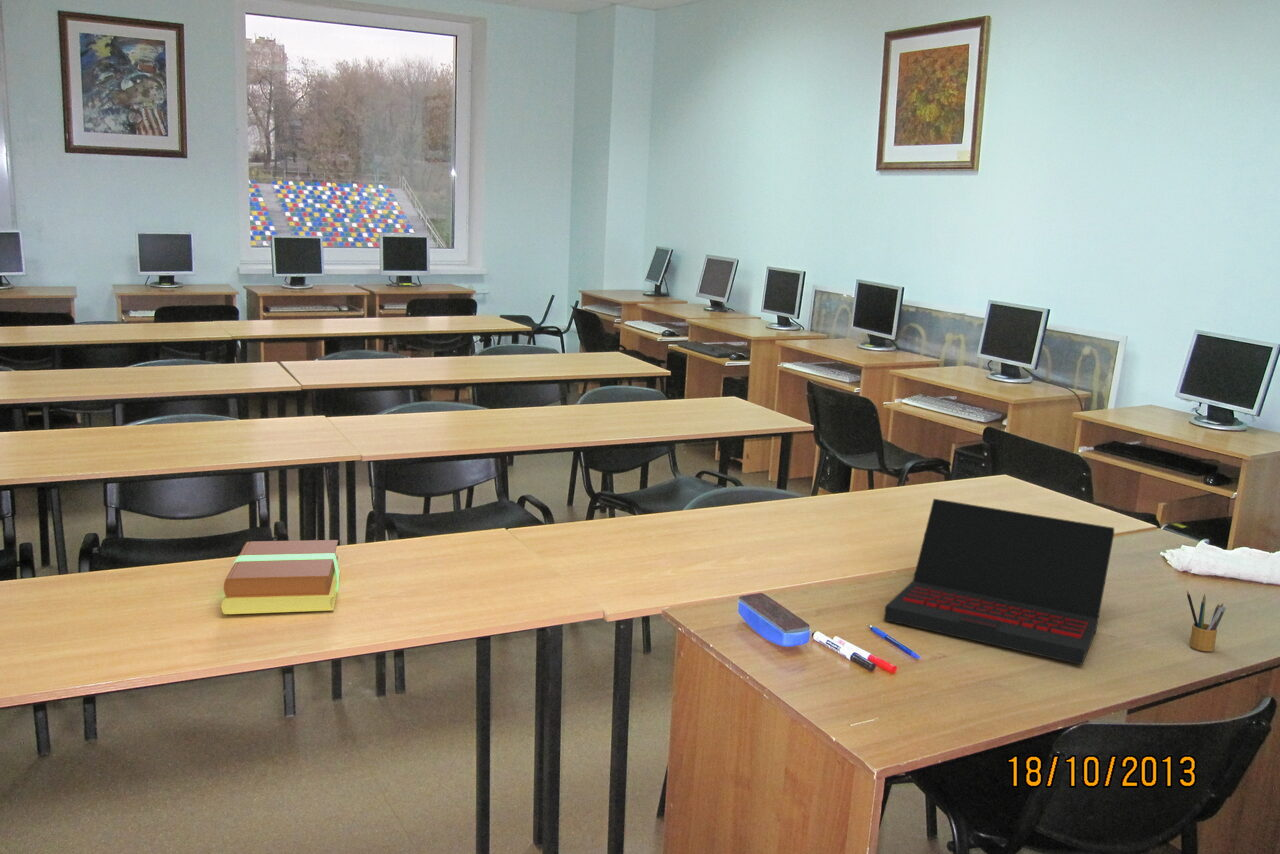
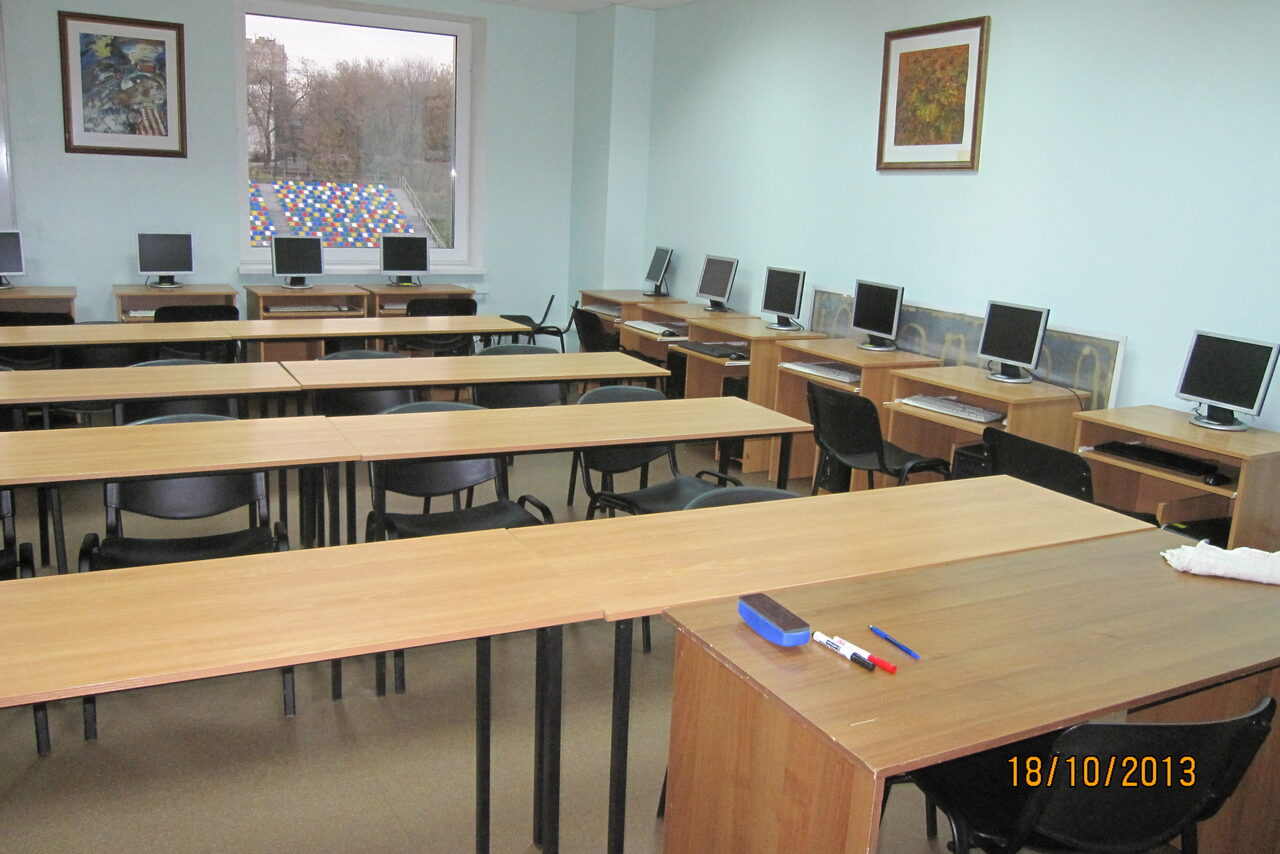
- laptop [883,498,1115,666]
- pencil box [1186,590,1228,653]
- book [220,539,342,615]
